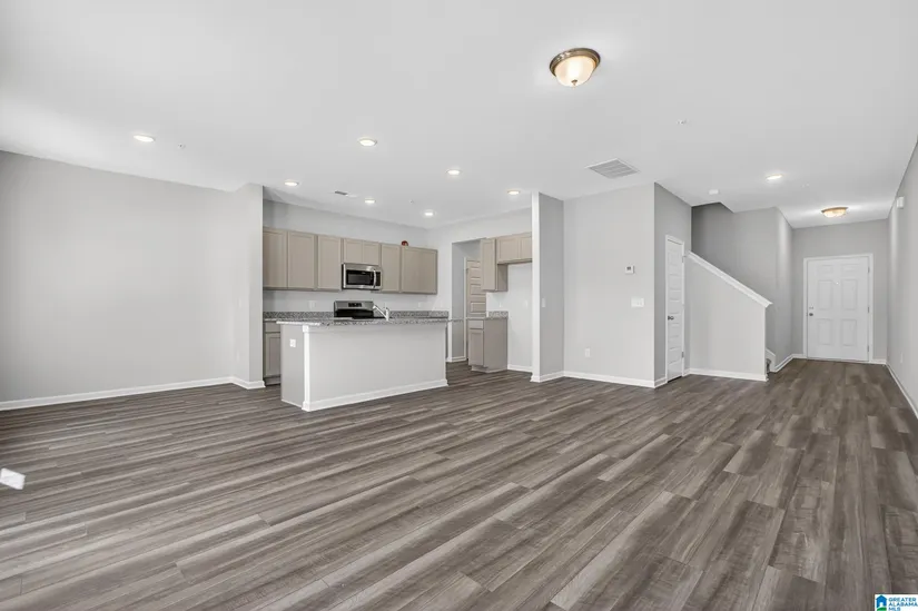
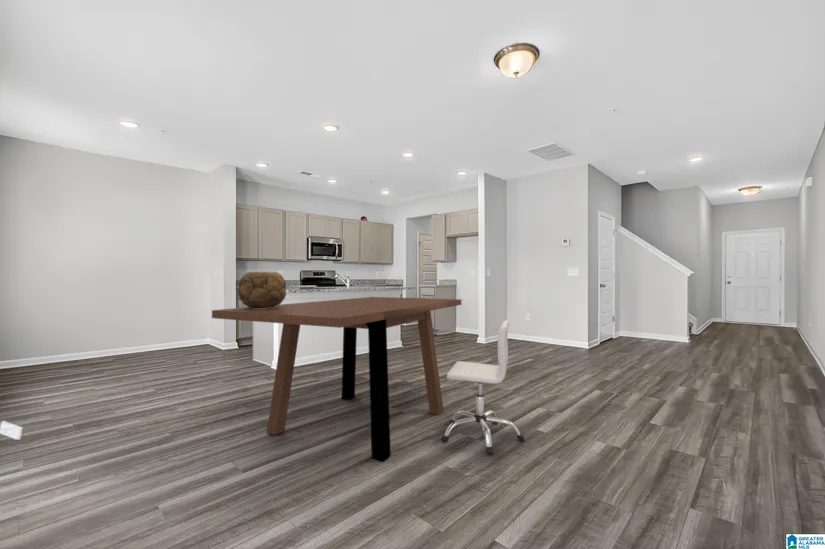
+ decorative bowl [237,271,287,309]
+ chair [440,319,525,455]
+ dining table [211,296,462,463]
